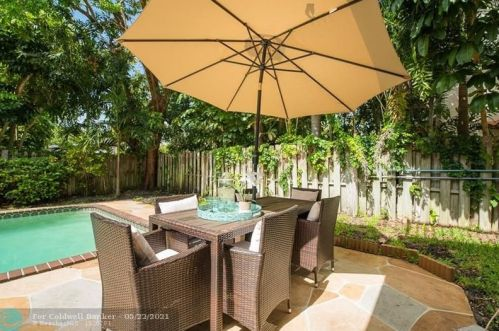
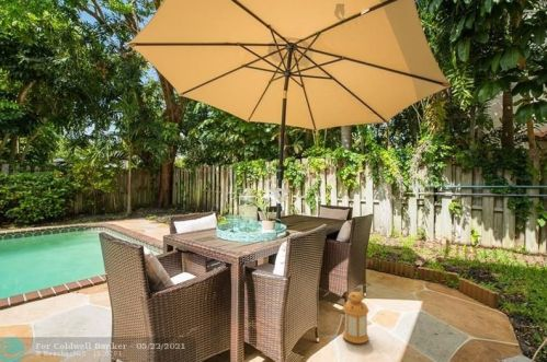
+ lantern [342,291,371,345]
